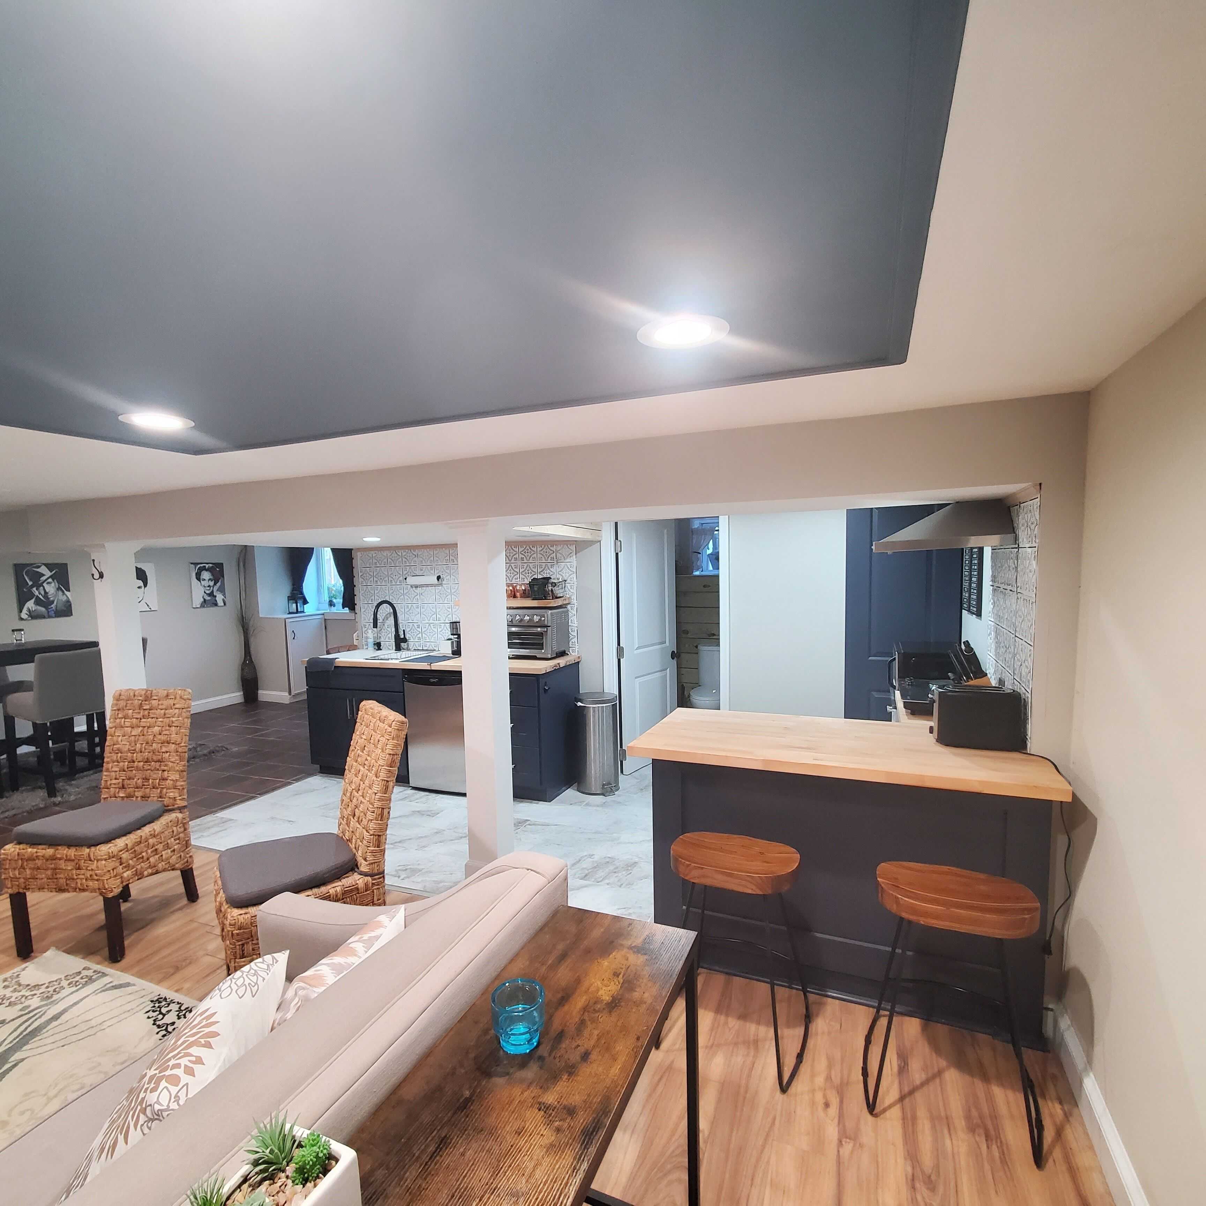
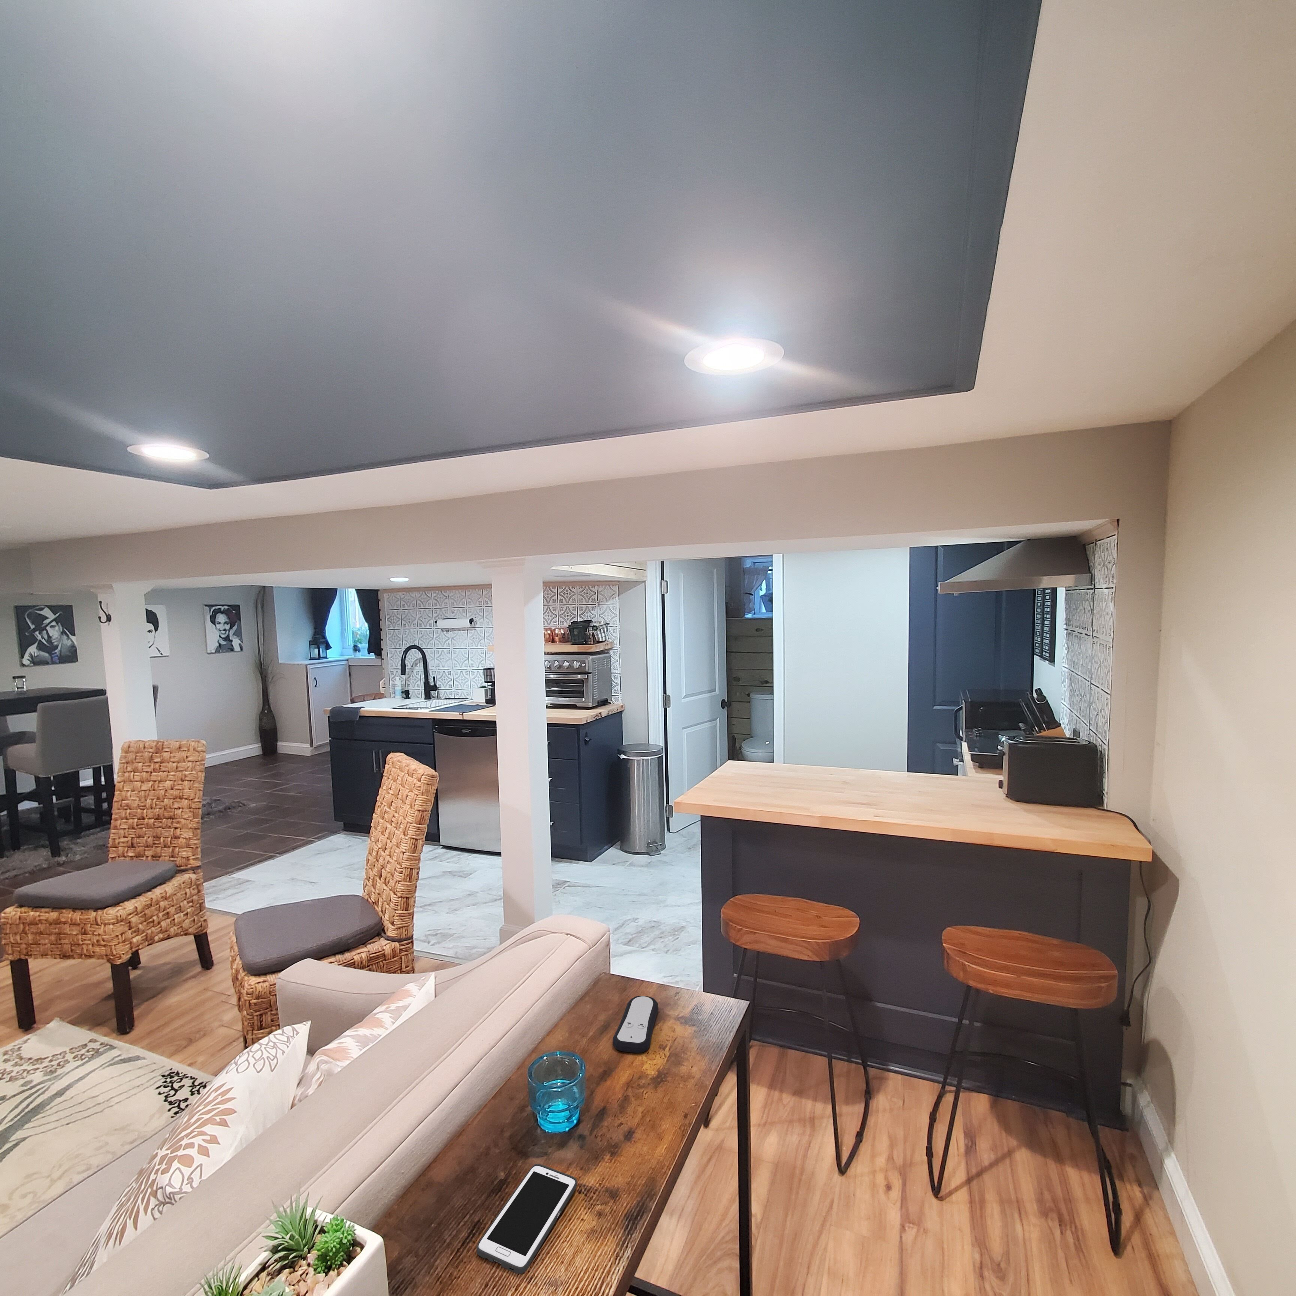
+ cell phone [476,1163,578,1275]
+ remote control [612,996,659,1054]
